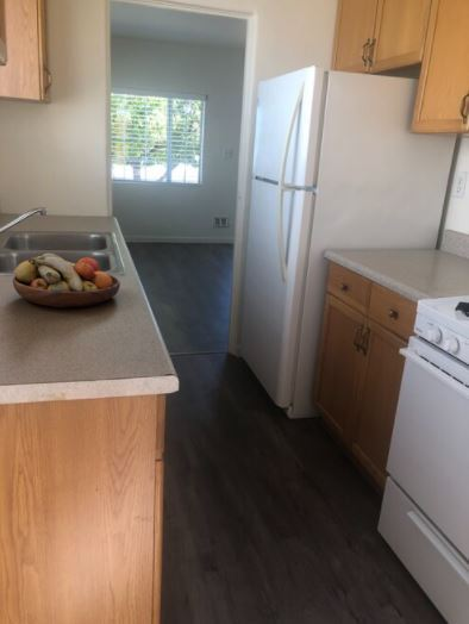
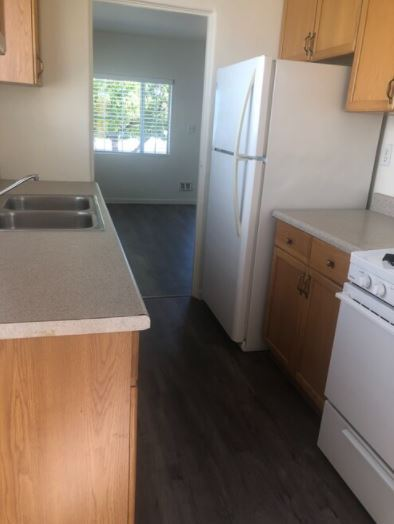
- fruit bowl [12,252,121,308]
